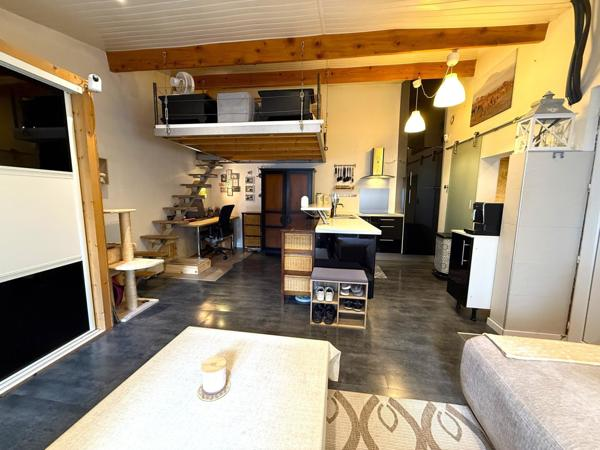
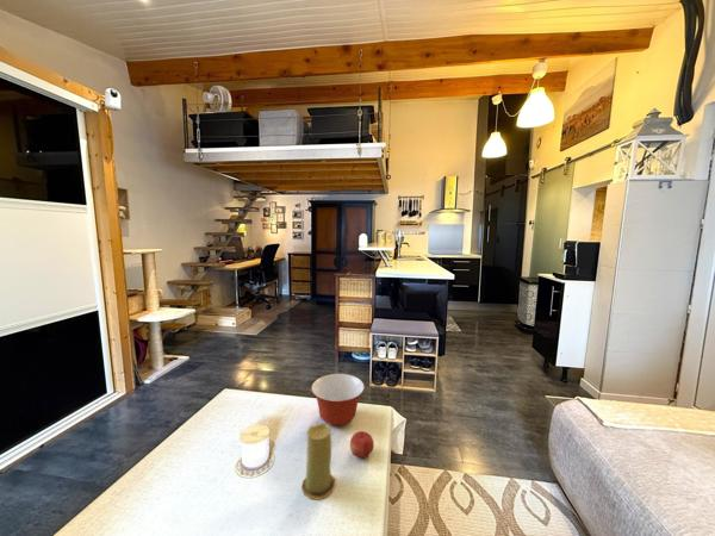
+ mixing bowl [310,373,366,428]
+ candle [300,423,337,501]
+ fruit [349,430,375,459]
